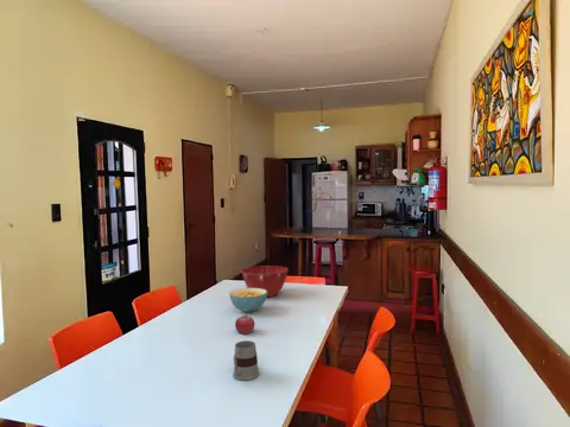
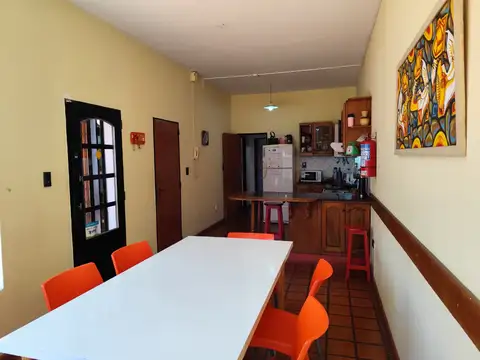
- cereal bowl [228,287,268,313]
- fruit [234,312,255,336]
- mixing bowl [240,265,290,298]
- mug [232,339,260,382]
